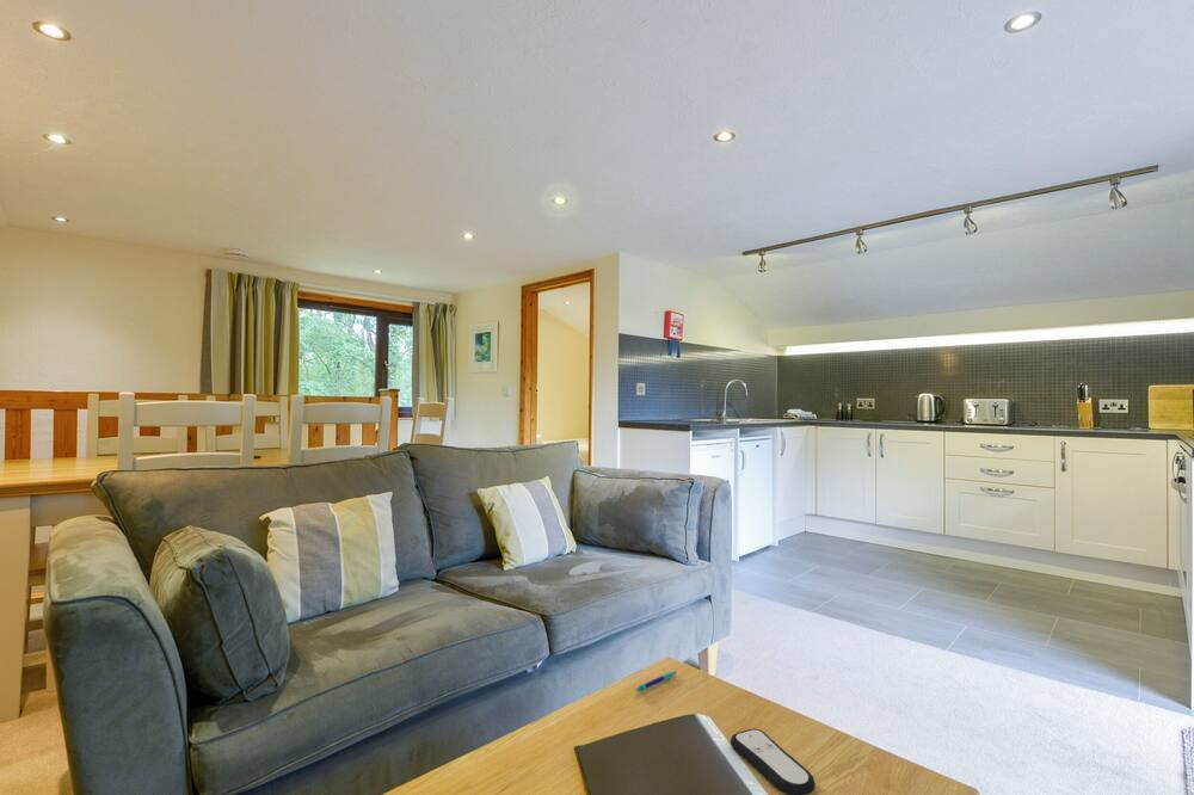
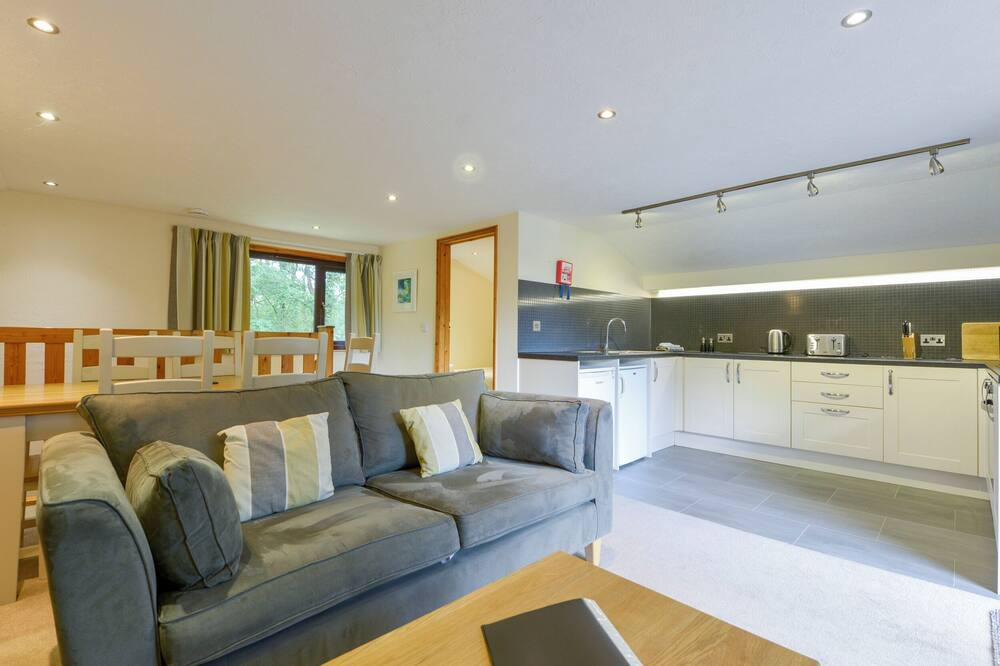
- remote control [730,728,817,795]
- pen [635,670,678,694]
